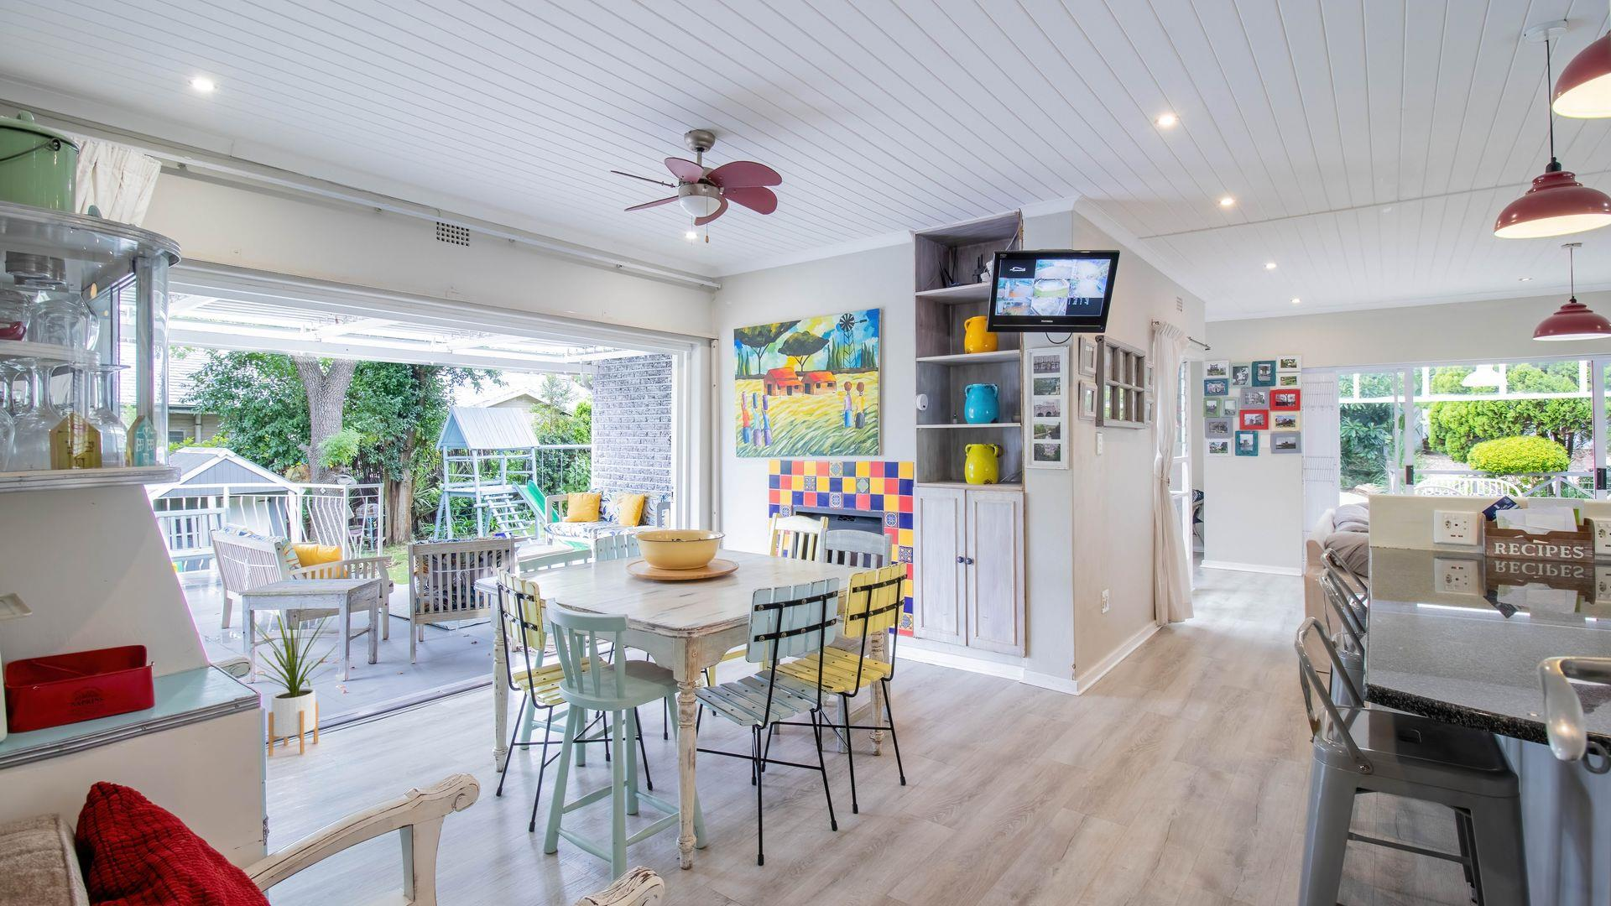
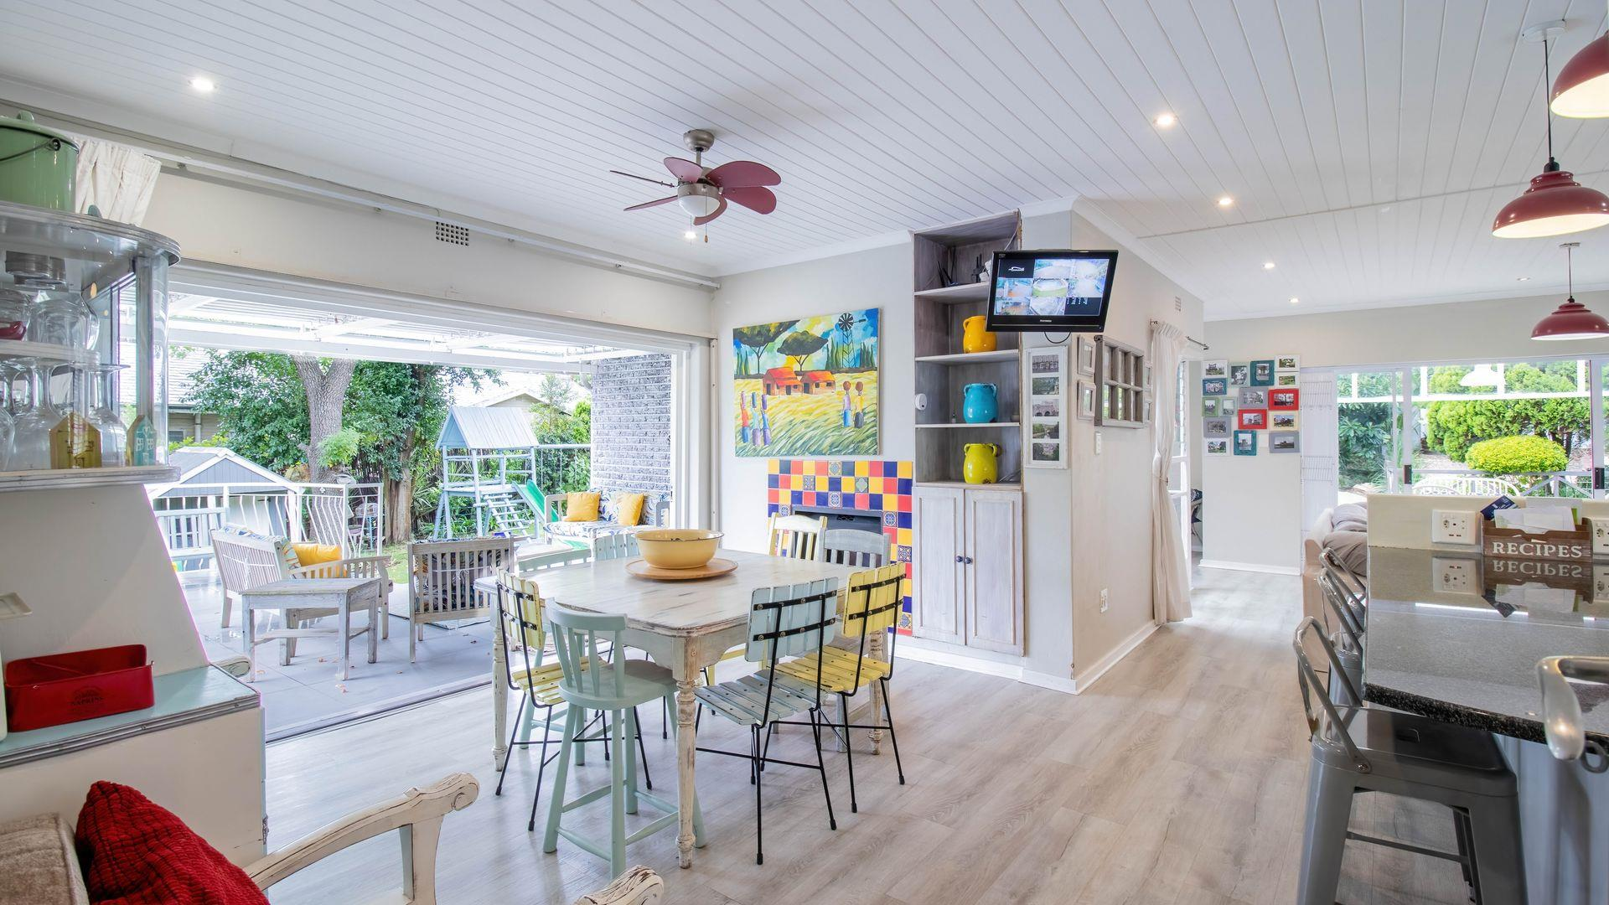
- house plant [250,601,339,757]
